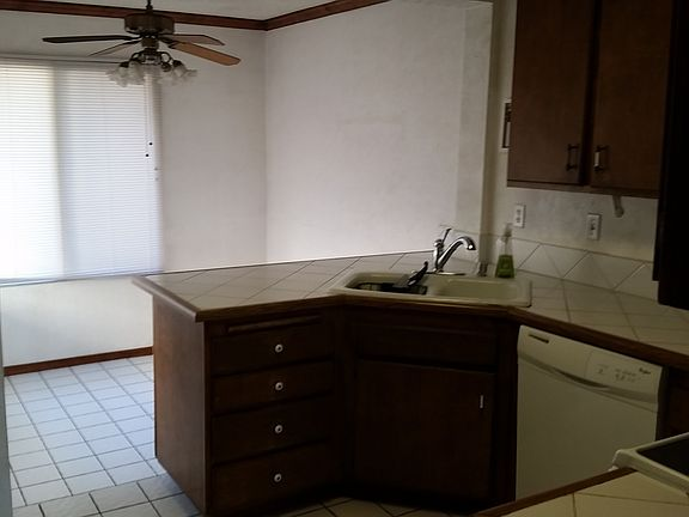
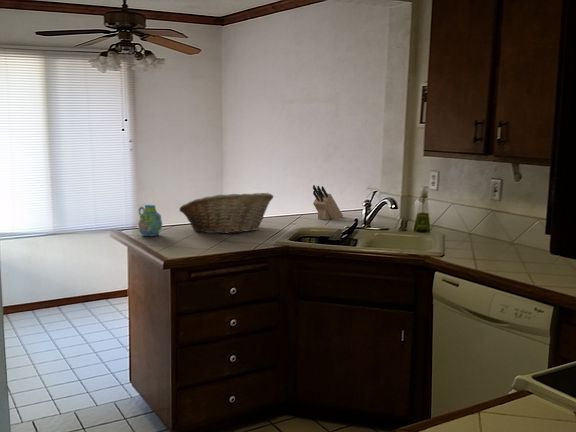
+ mug [137,204,163,237]
+ fruit basket [178,192,275,234]
+ knife block [312,184,344,220]
